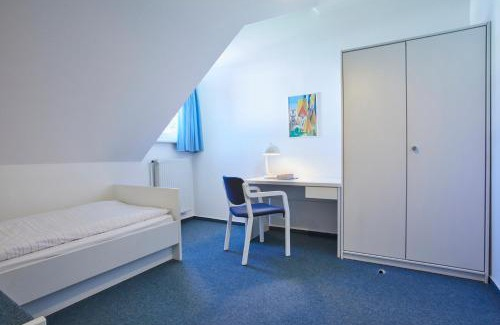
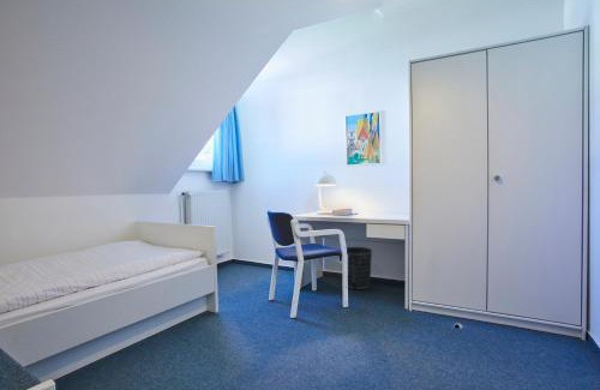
+ wastebasket [346,246,373,290]
